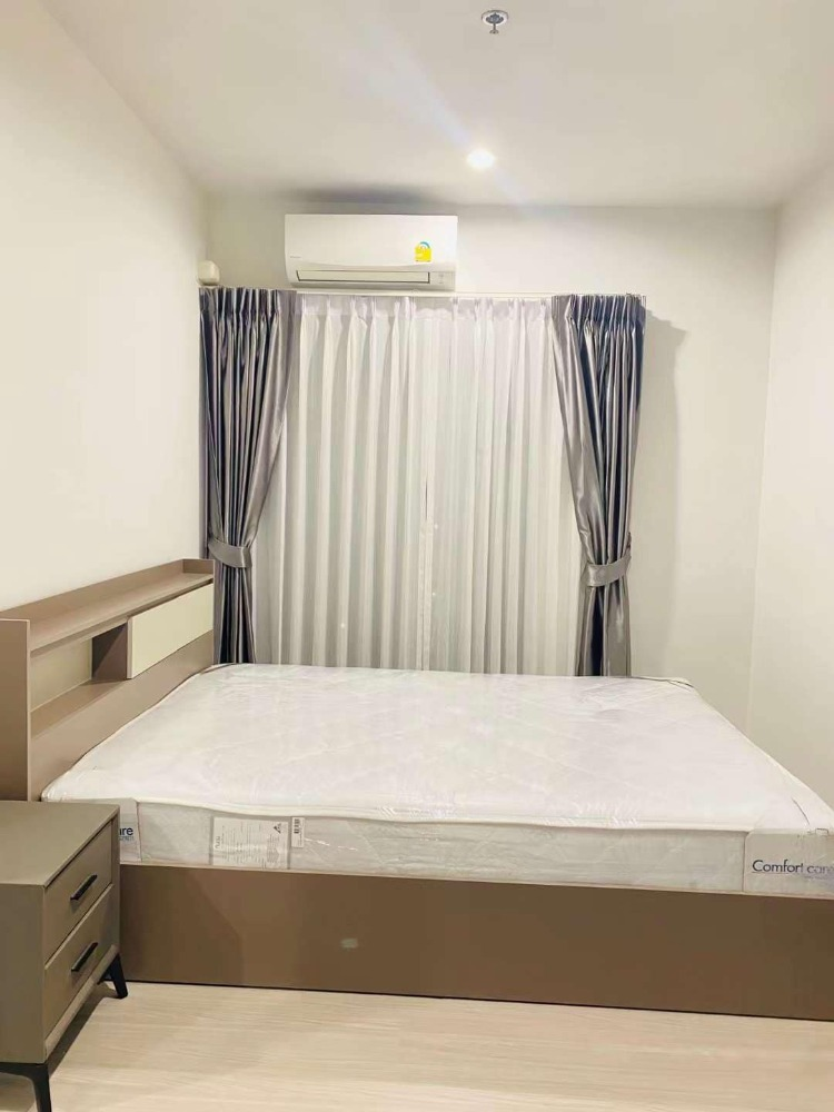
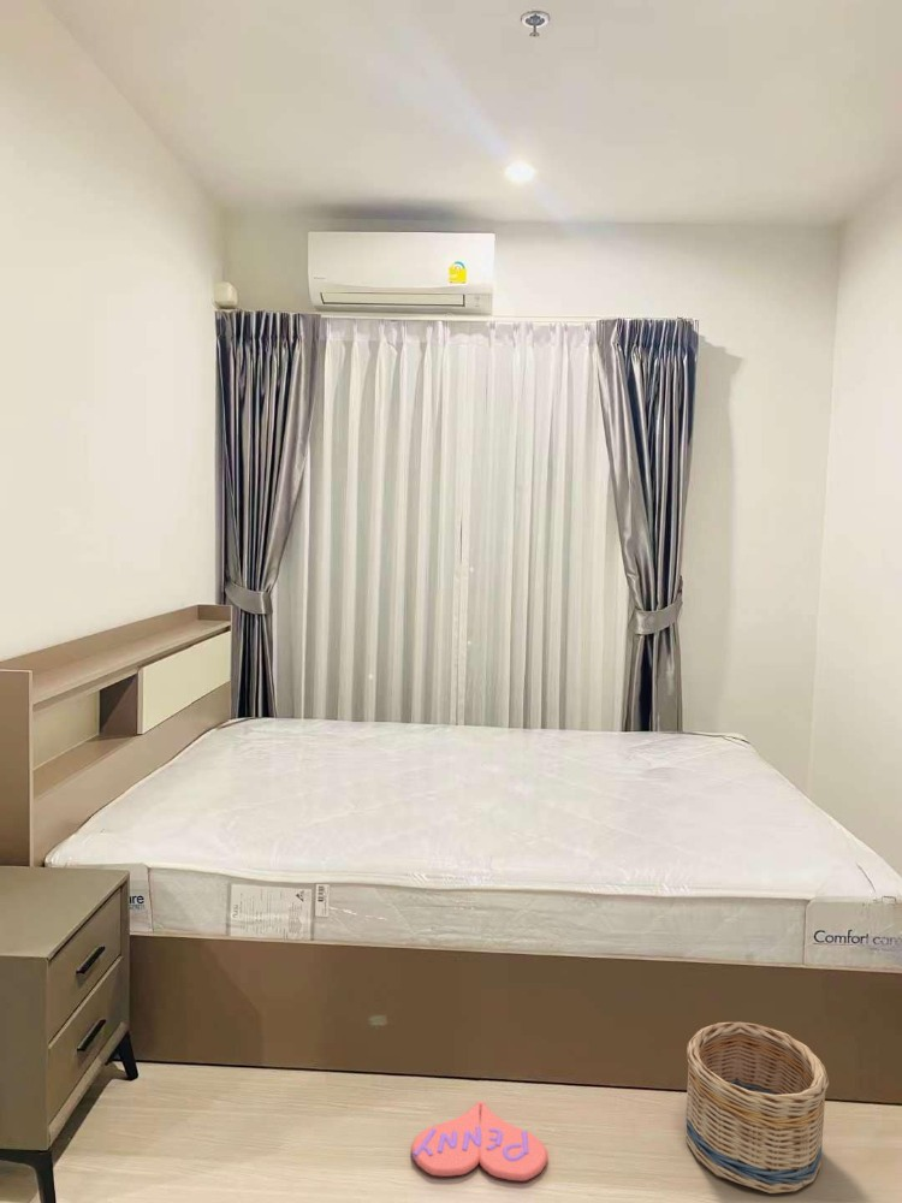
+ basket [684,1020,830,1195]
+ slippers [410,1101,548,1183]
